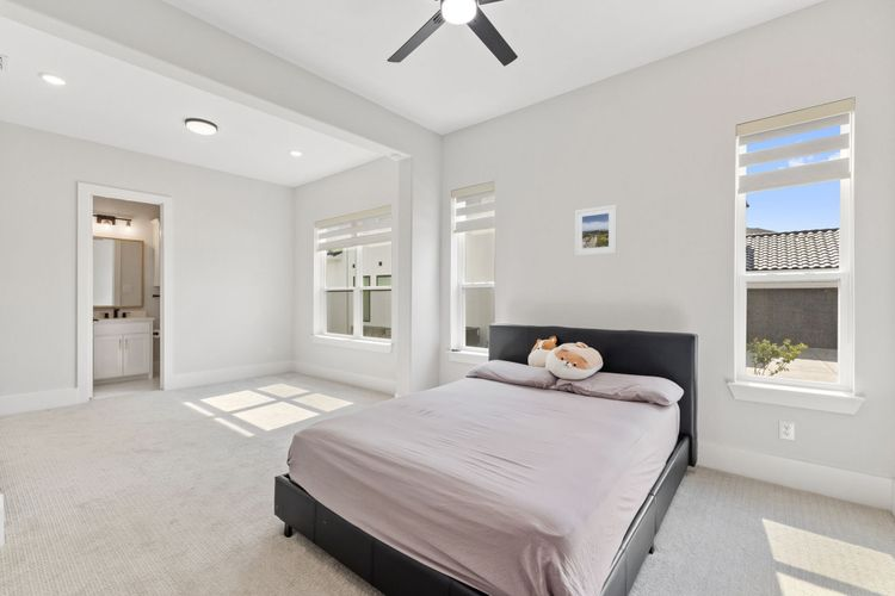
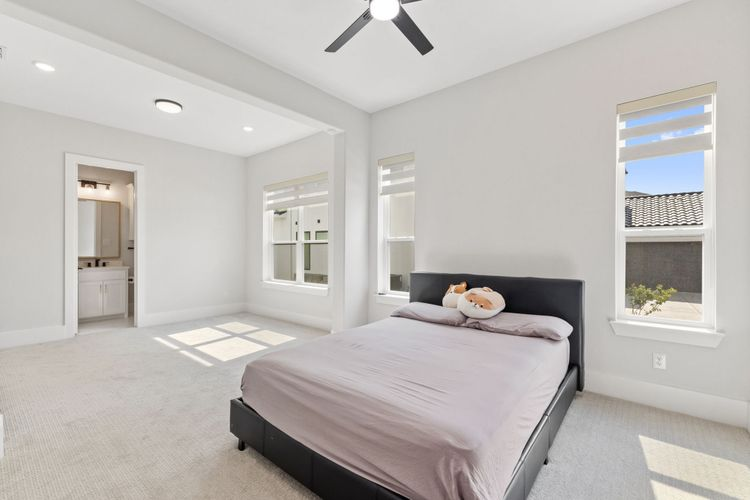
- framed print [574,204,618,257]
